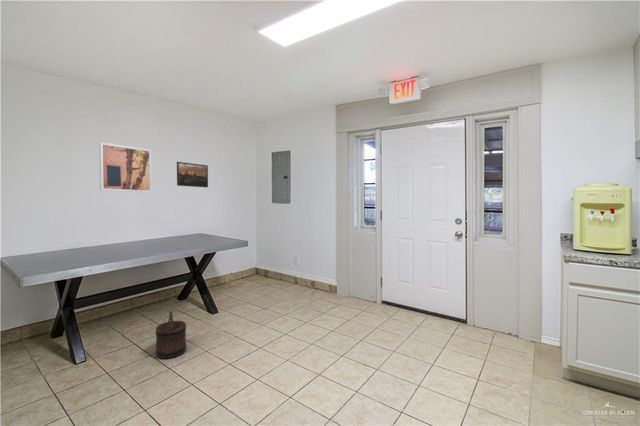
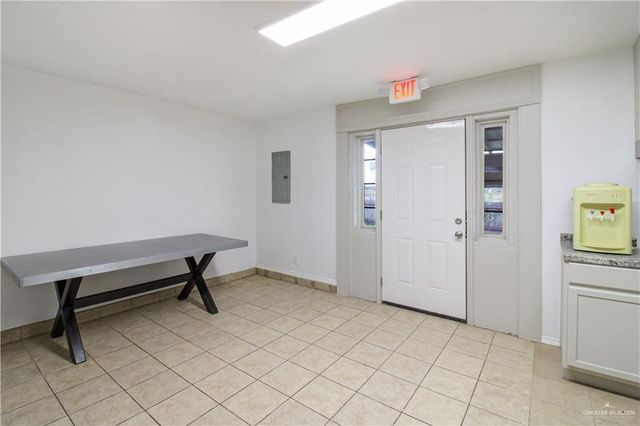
- wall art [98,141,153,194]
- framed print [176,161,209,188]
- bucket [155,310,187,360]
